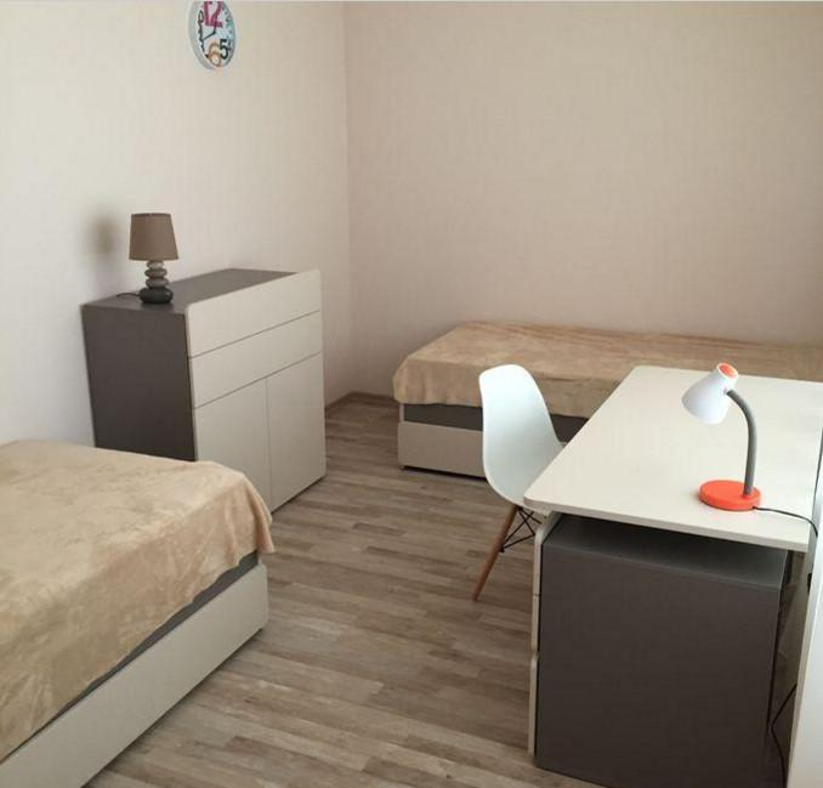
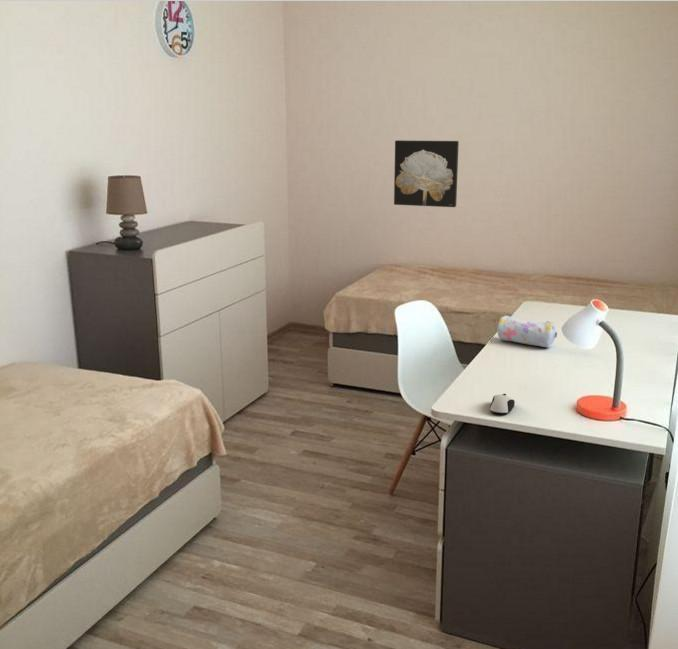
+ pencil case [496,314,558,349]
+ computer mouse [489,393,516,416]
+ wall art [393,139,460,208]
